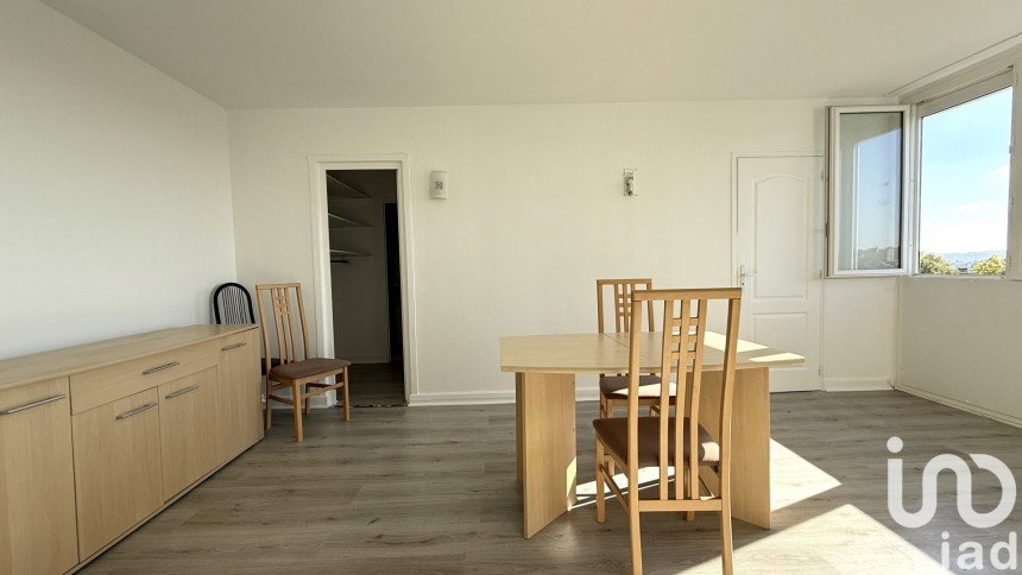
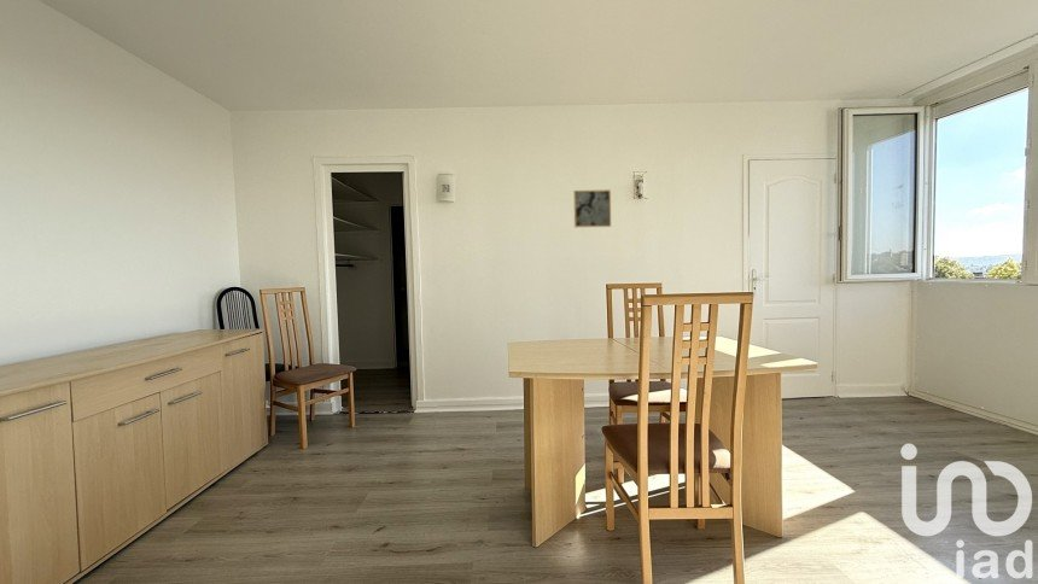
+ wall art [572,188,612,228]
